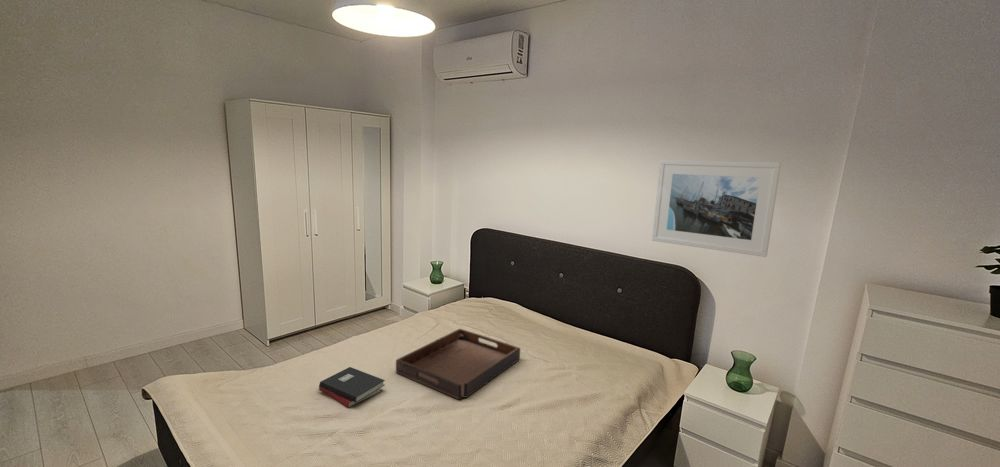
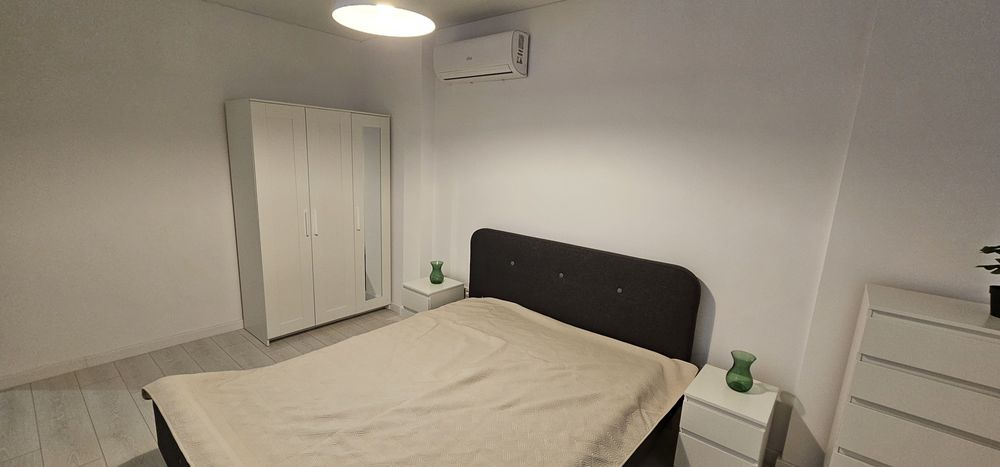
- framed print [651,159,782,258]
- hardback book [318,366,386,409]
- serving tray [395,328,521,401]
